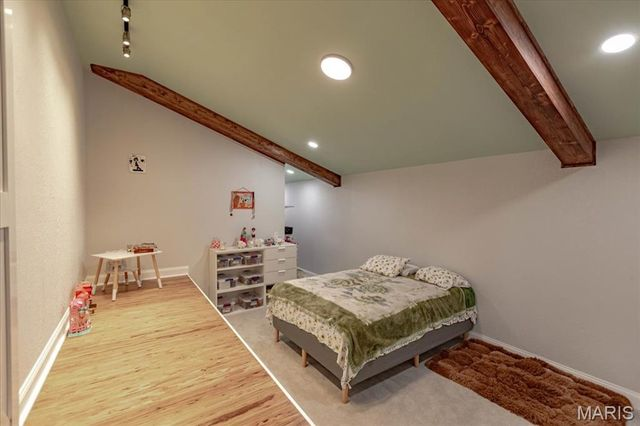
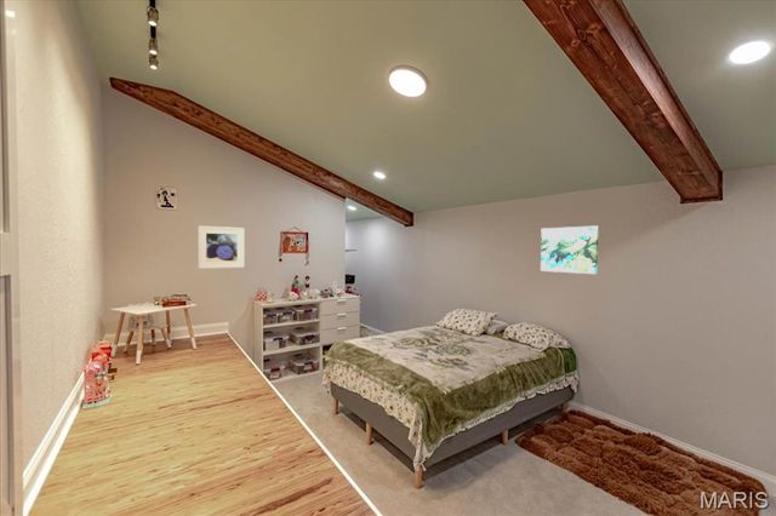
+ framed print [196,225,245,270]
+ wall art [540,224,599,275]
